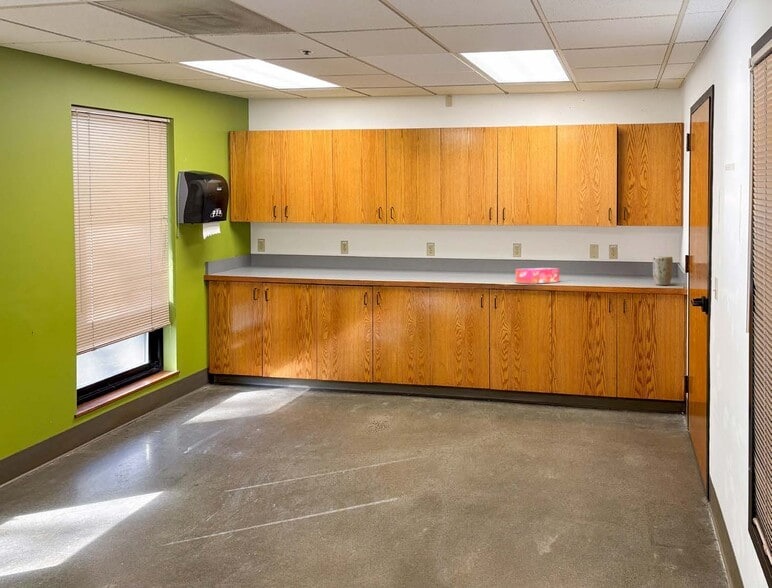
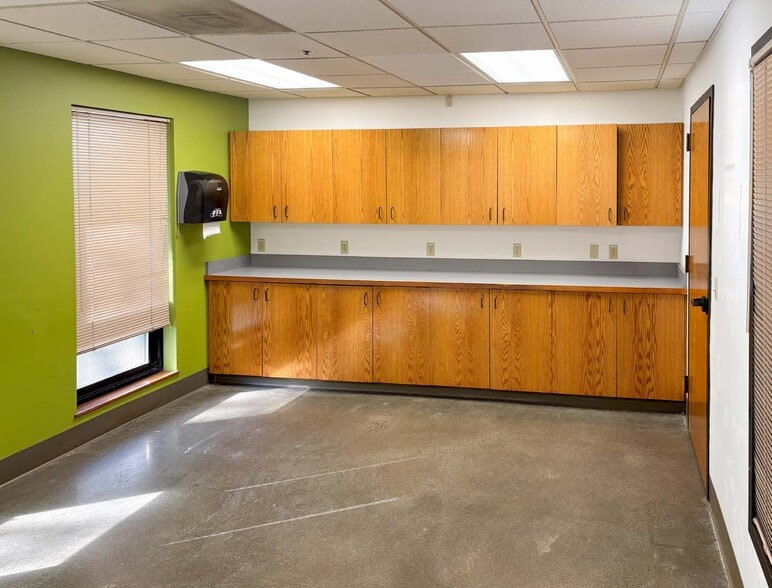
- plant pot [652,255,674,286]
- tissue box [515,267,560,285]
